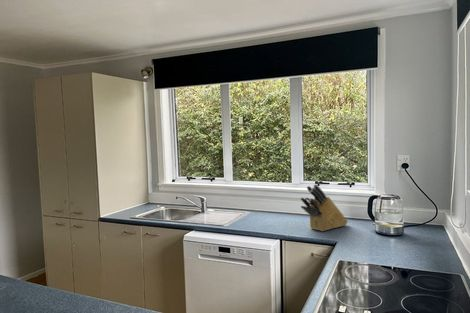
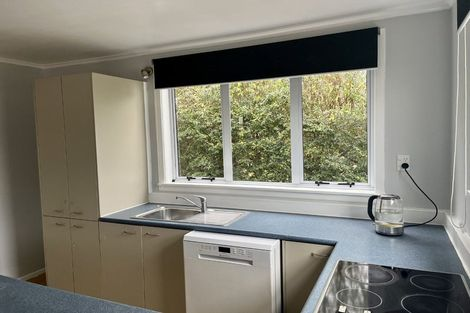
- knife block [300,183,349,232]
